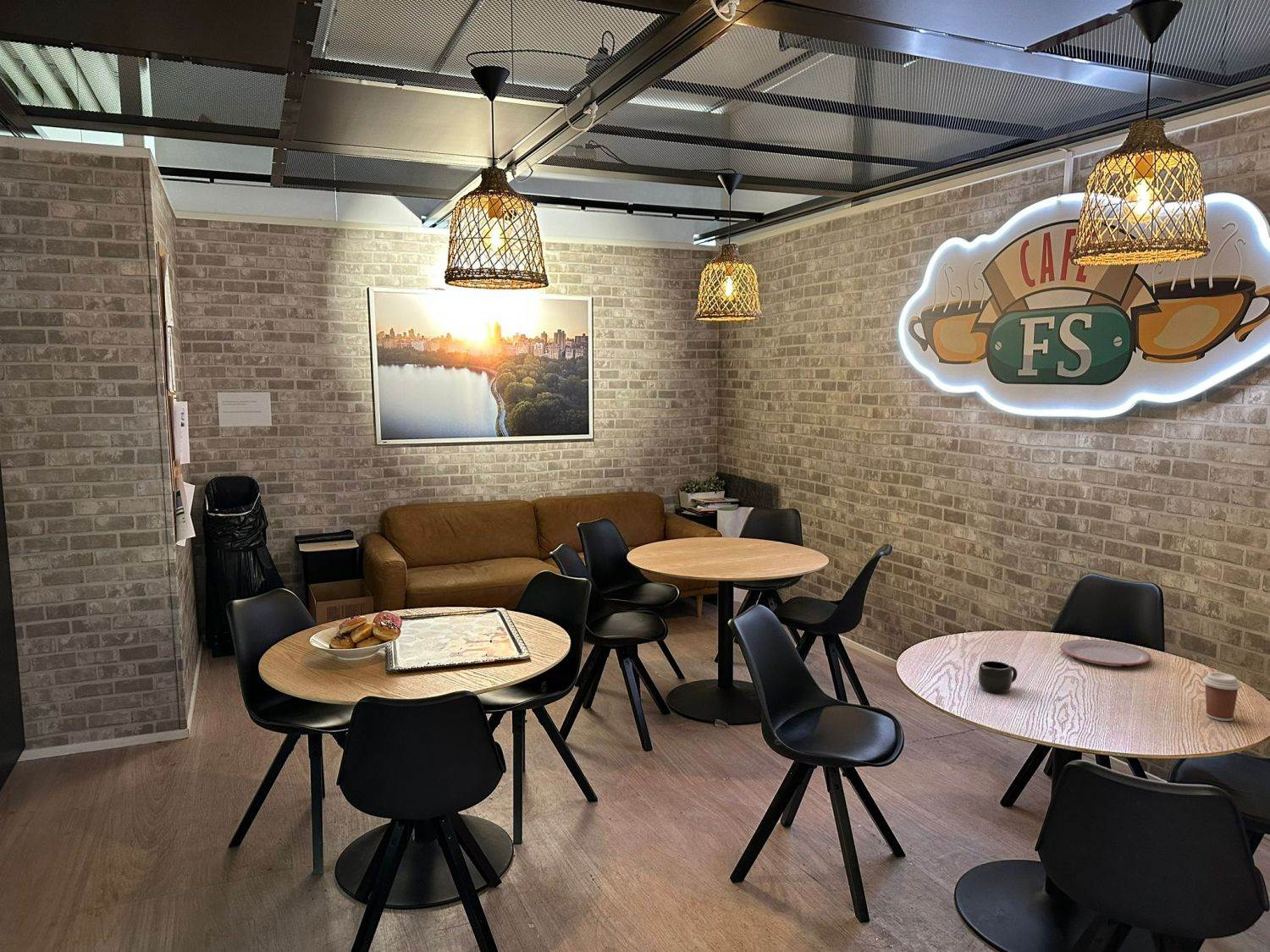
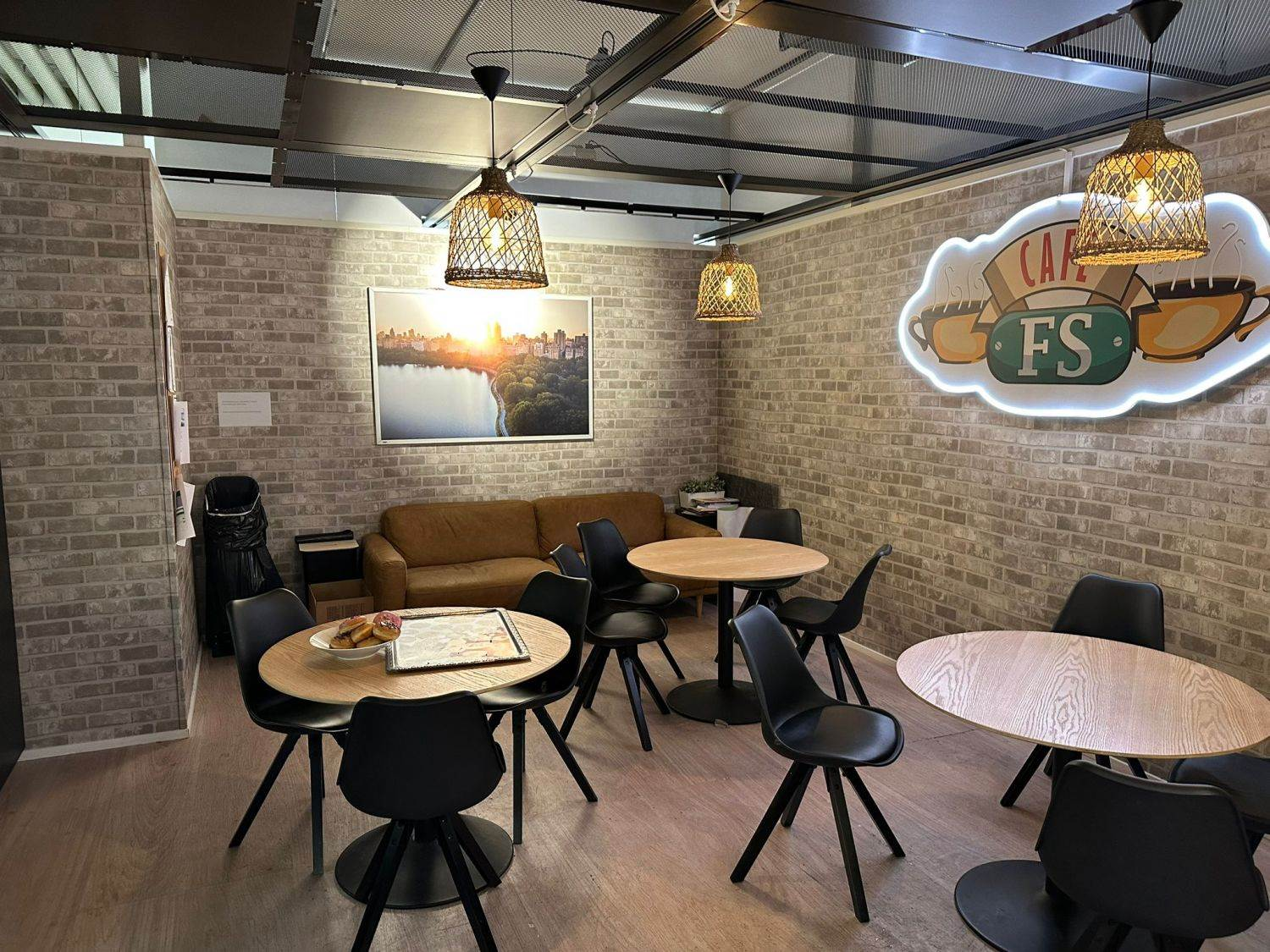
- mug [978,660,1018,694]
- coffee cup [1202,671,1242,722]
- plate [1059,639,1152,667]
